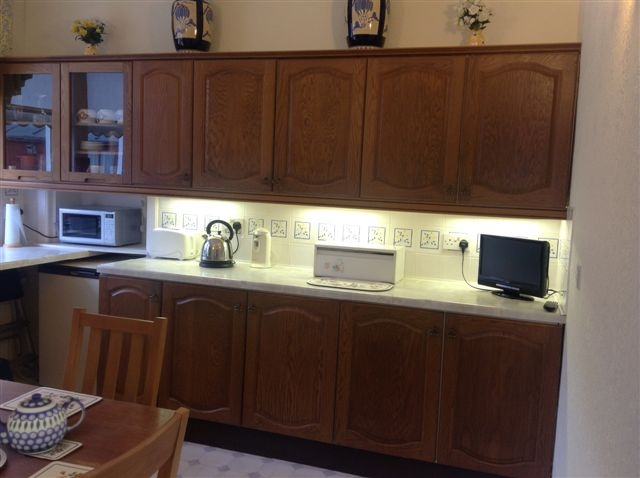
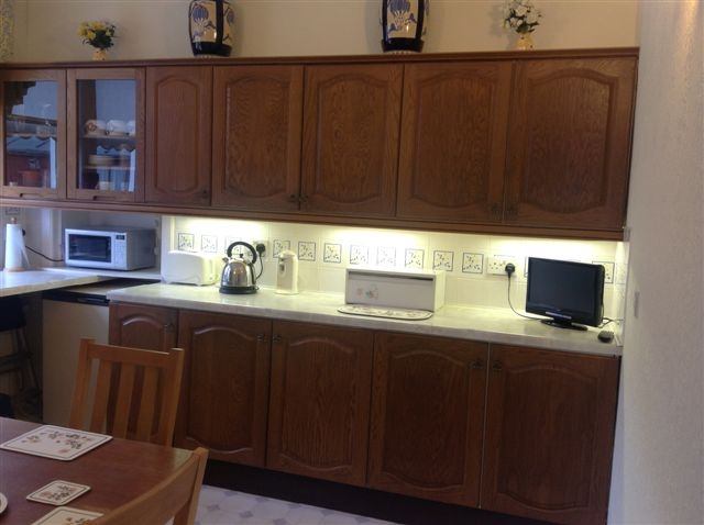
- teapot [0,392,87,455]
